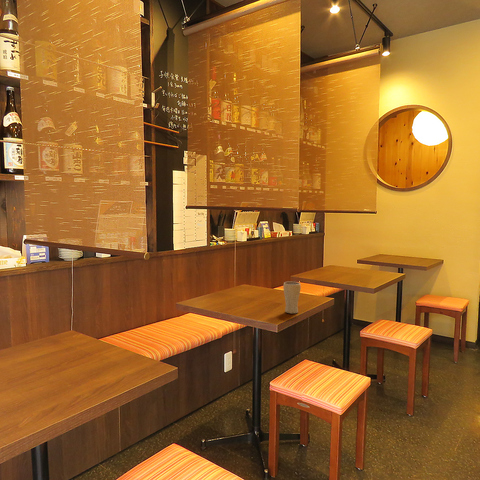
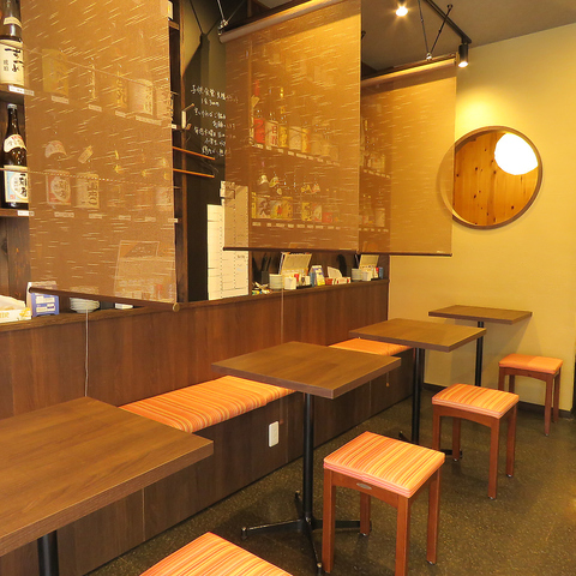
- drinking glass [282,280,302,314]
